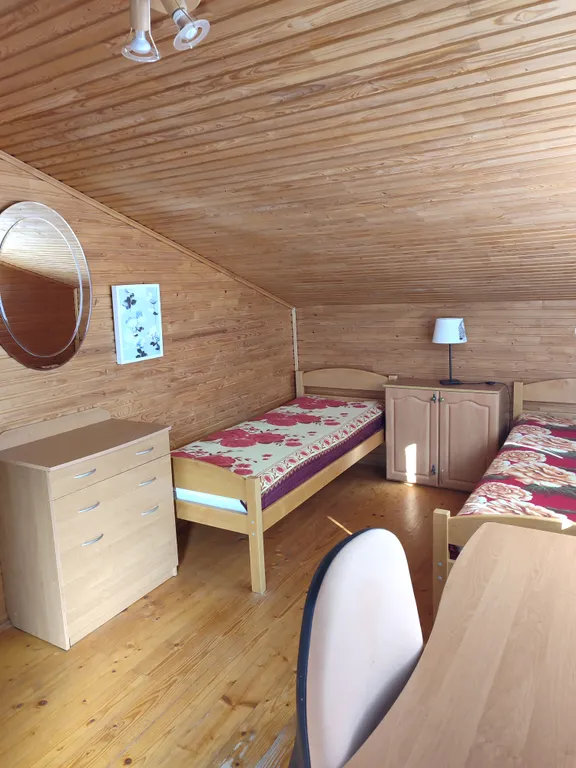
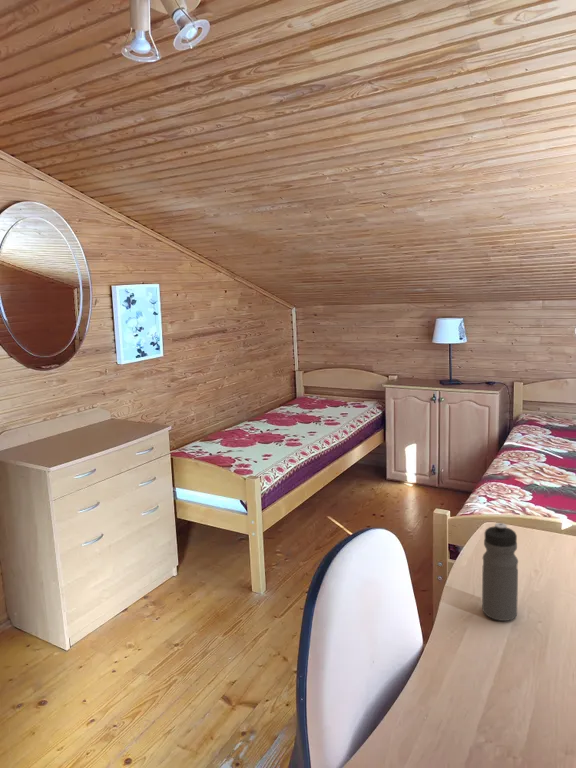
+ water bottle [481,522,519,622]
